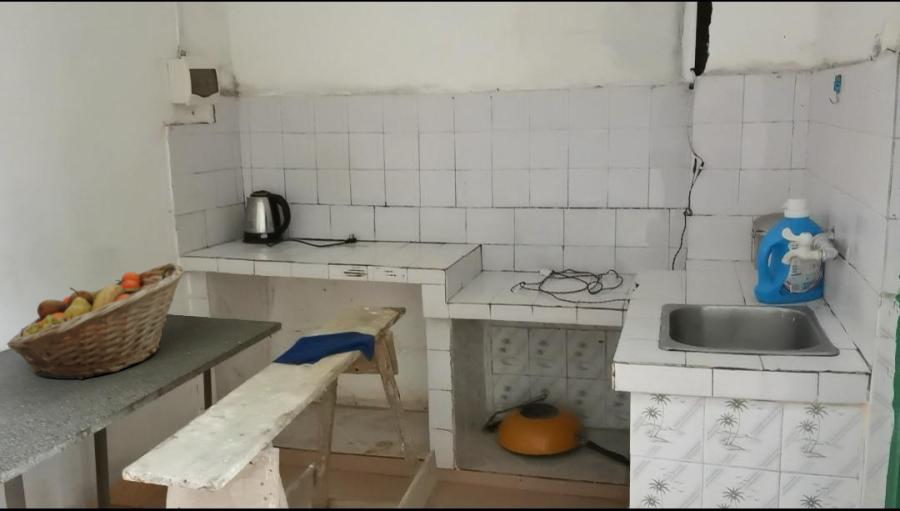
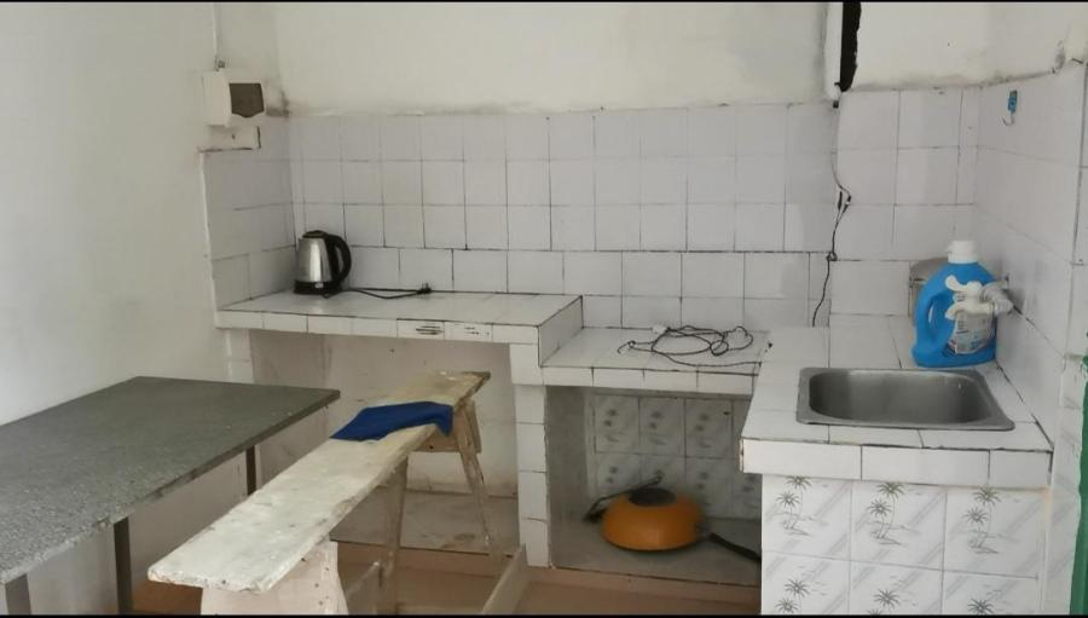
- fruit basket [6,262,186,380]
